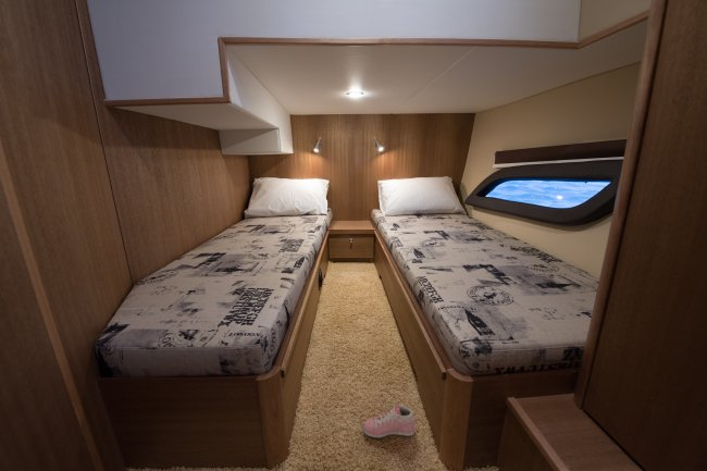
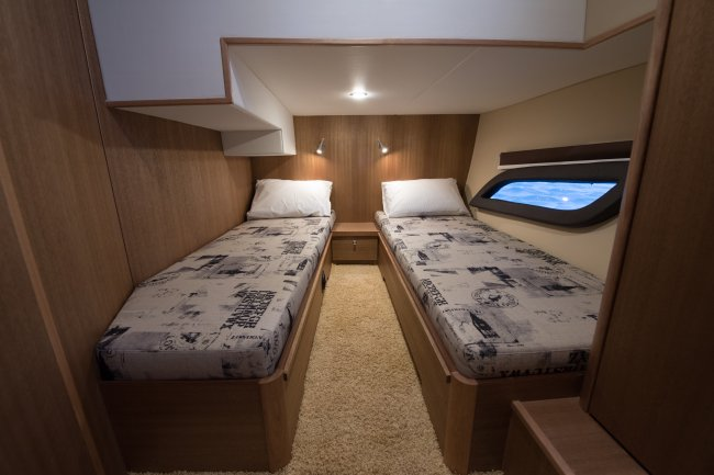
- sneaker [362,404,417,438]
